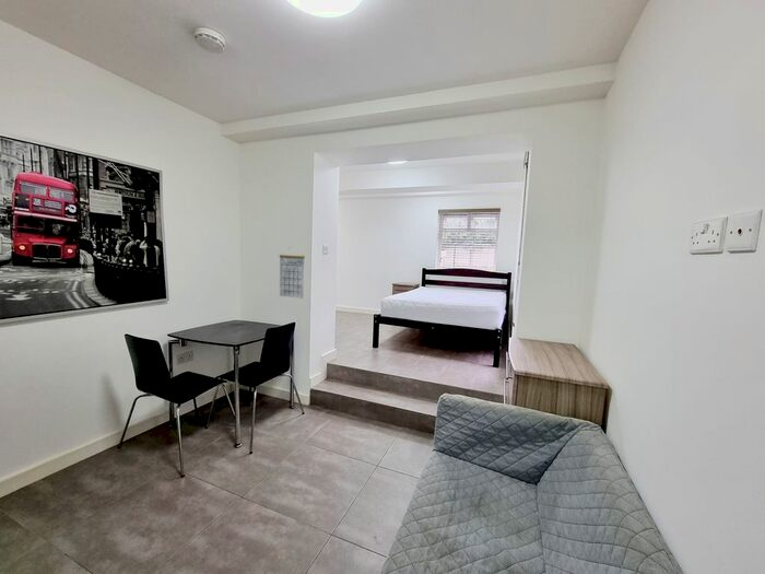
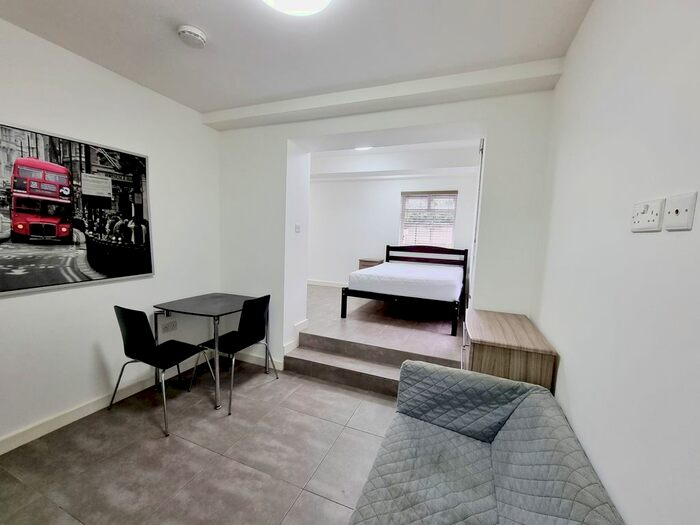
- calendar [279,246,306,300]
